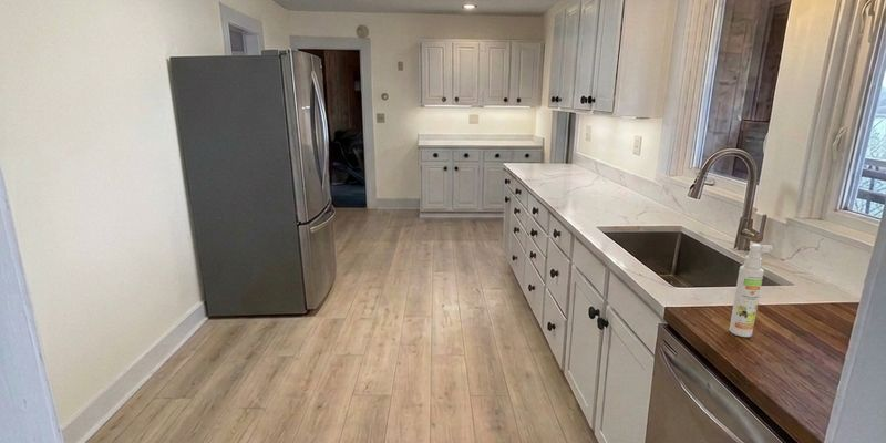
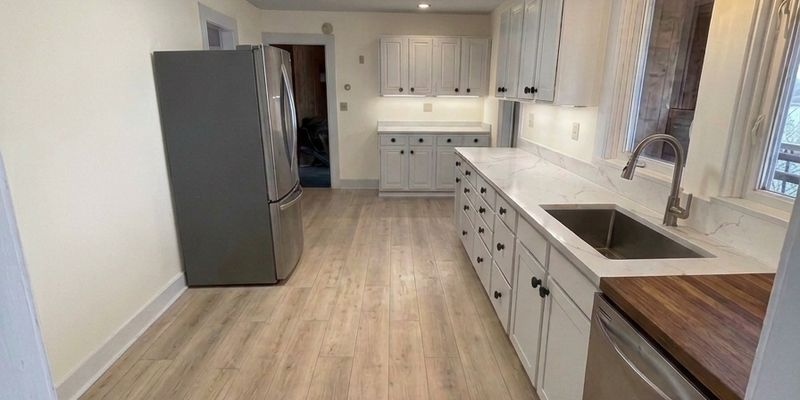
- spray bottle [729,243,774,338]
